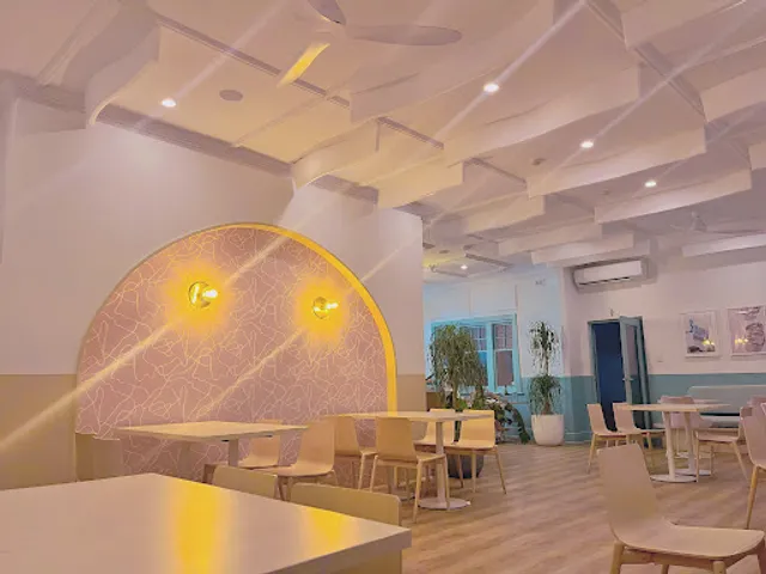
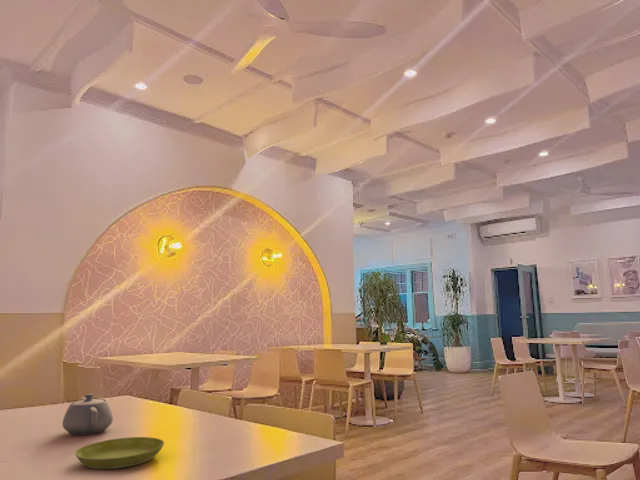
+ saucer [74,436,165,470]
+ teapot [61,393,114,436]
